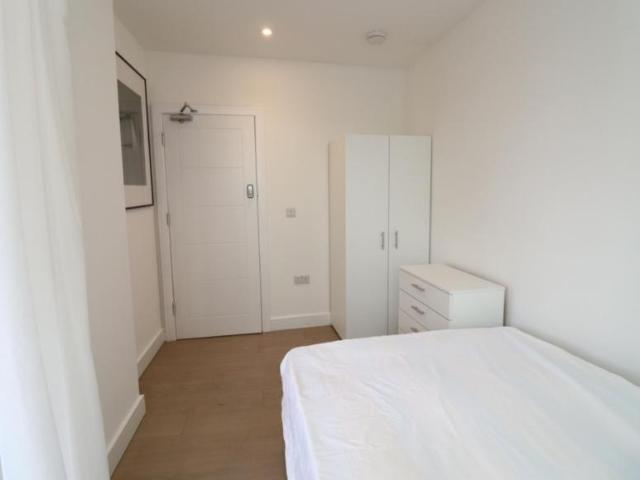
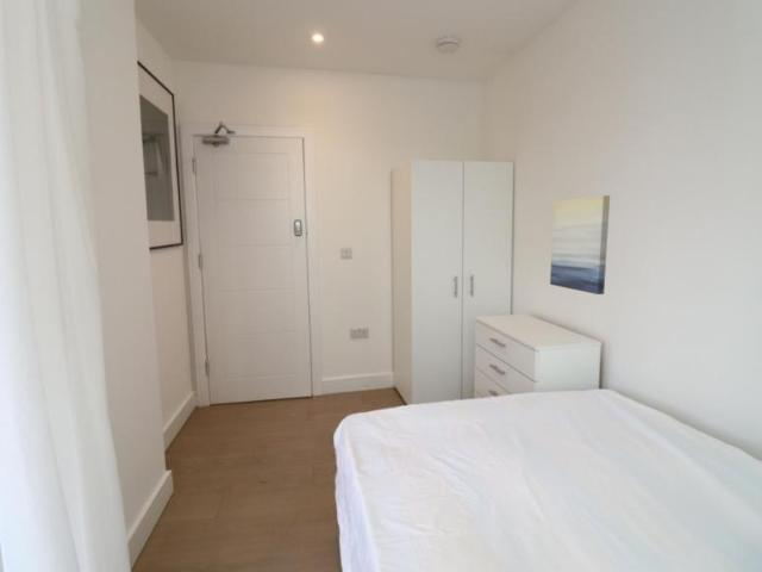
+ wall art [549,194,611,296]
